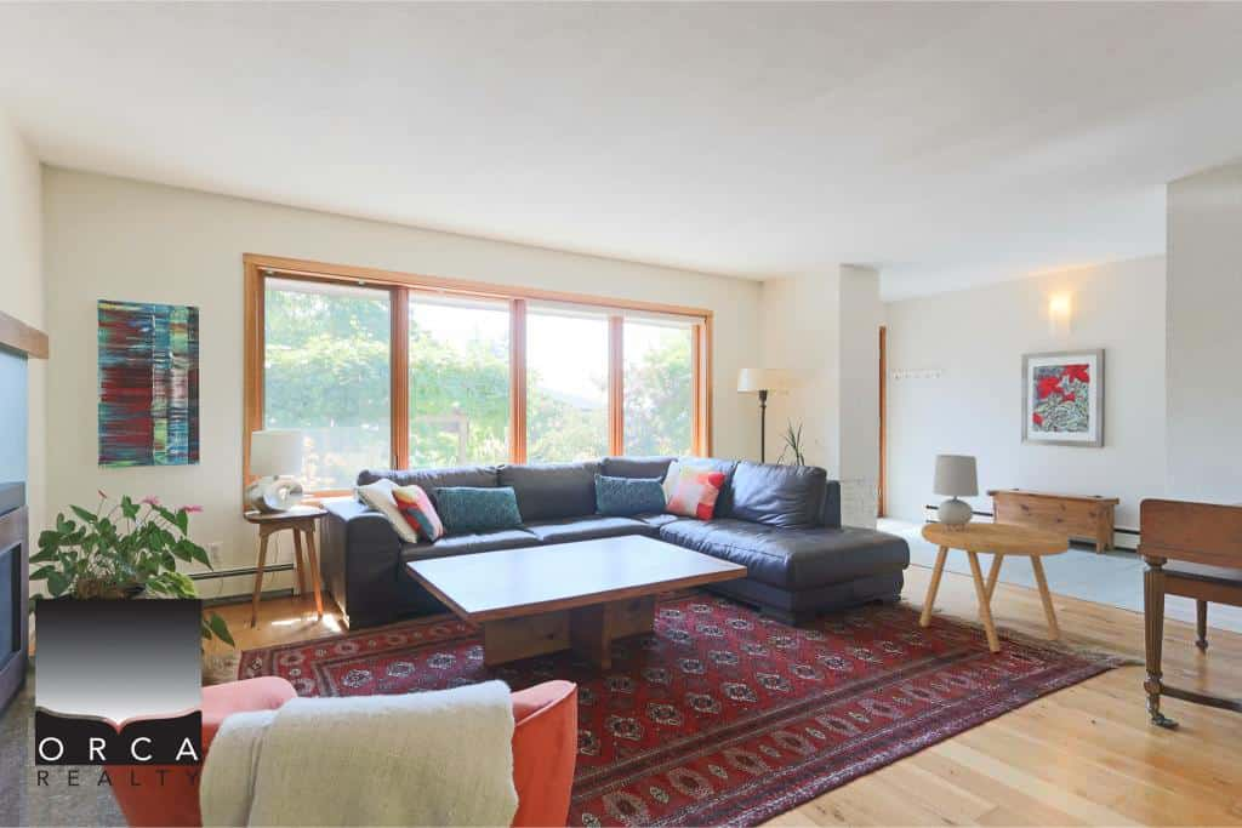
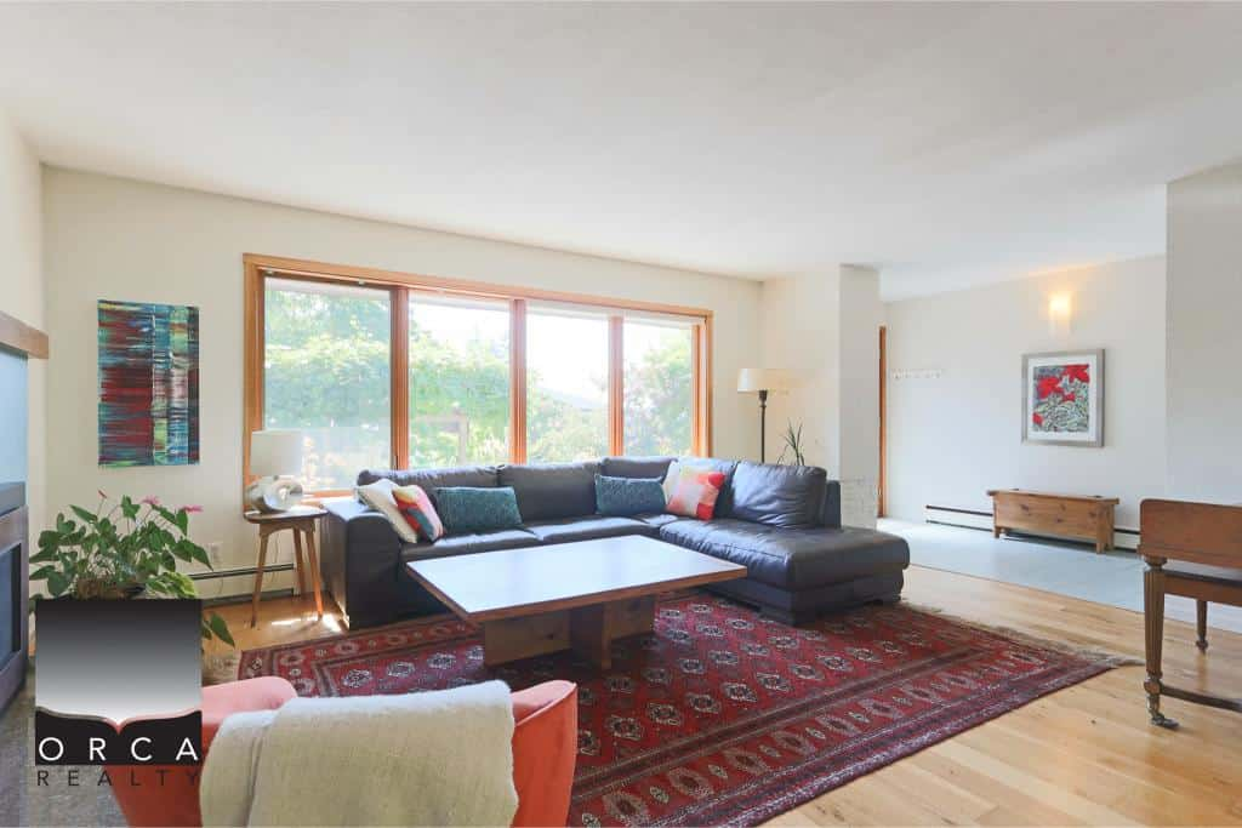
- table lamp [932,453,980,531]
- side table [918,521,1071,653]
